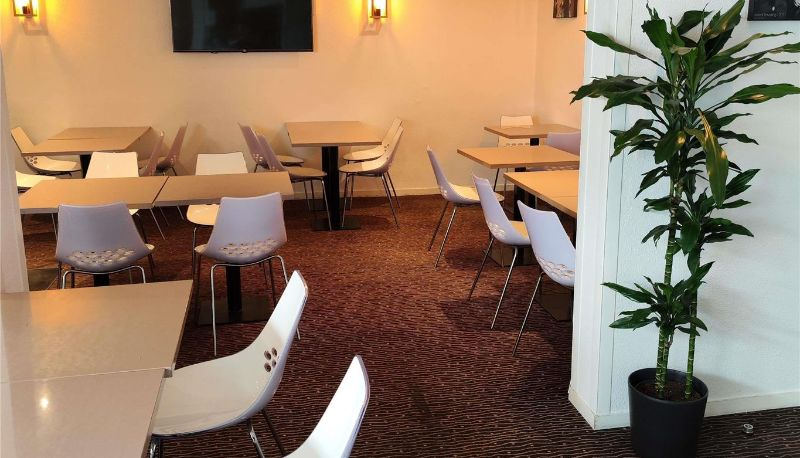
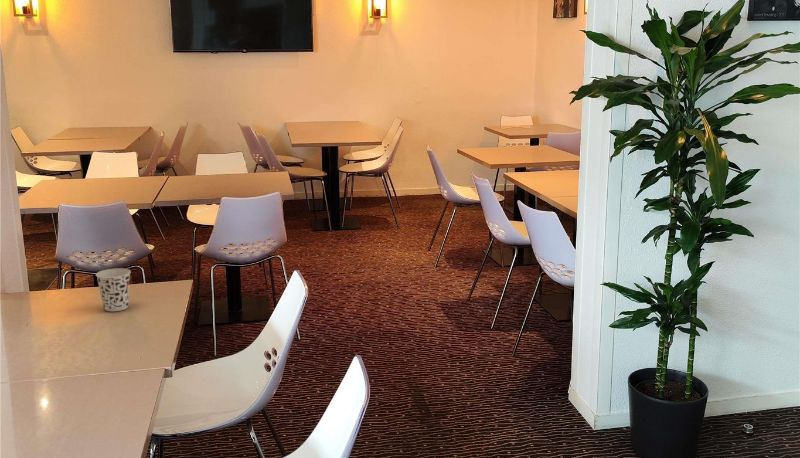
+ cup [95,267,132,312]
